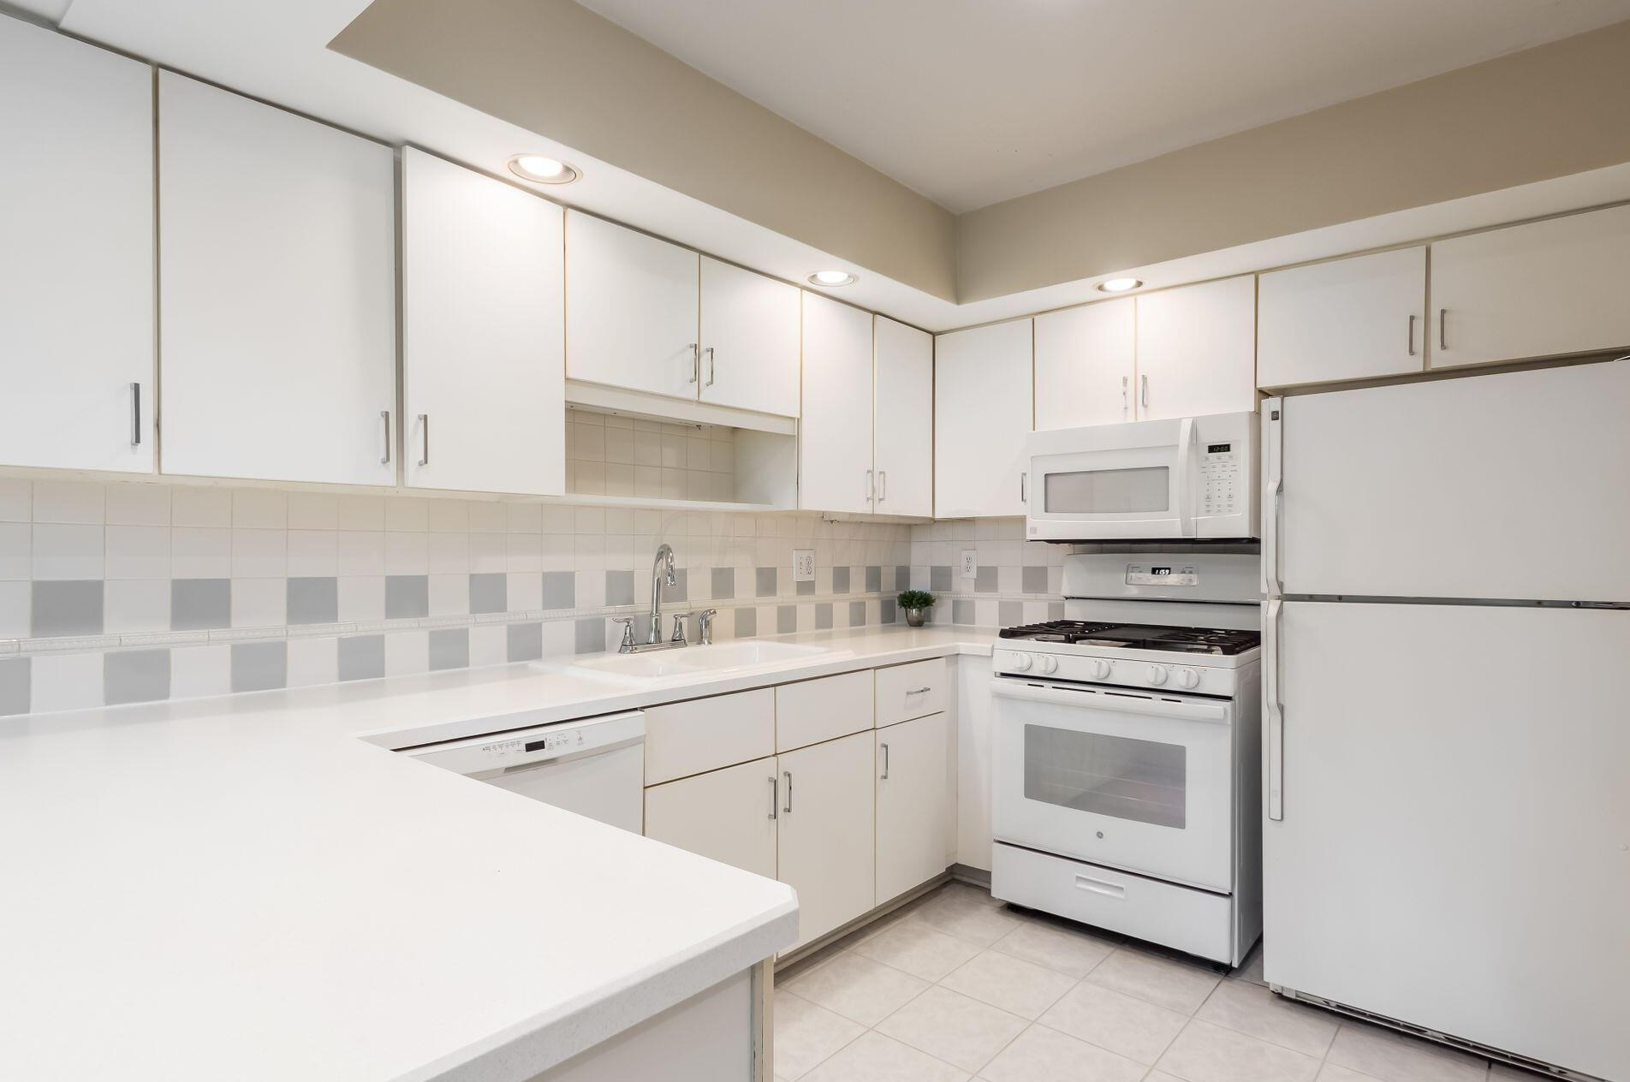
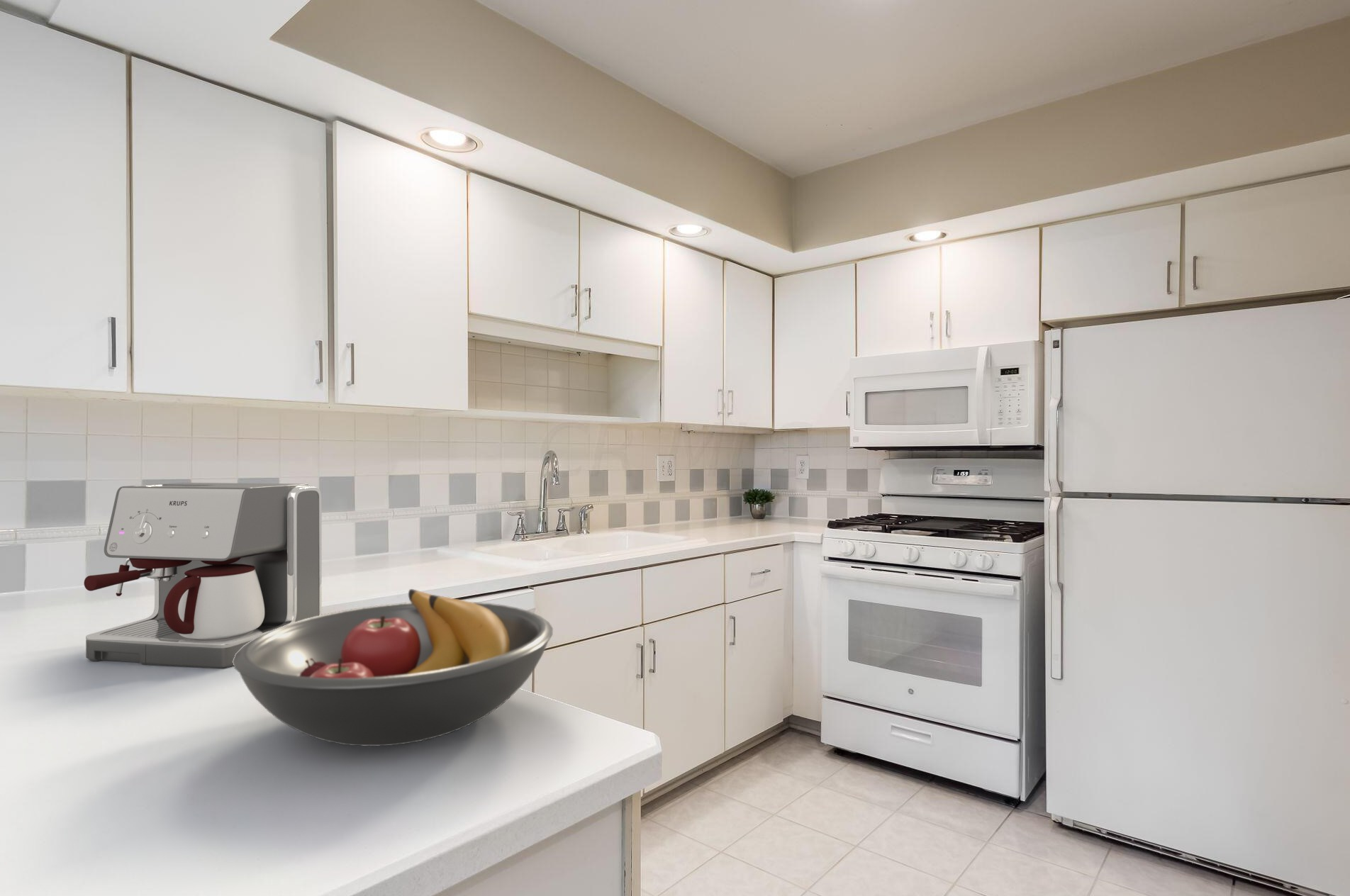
+ coffee maker [83,482,323,669]
+ fruit bowl [233,588,554,746]
